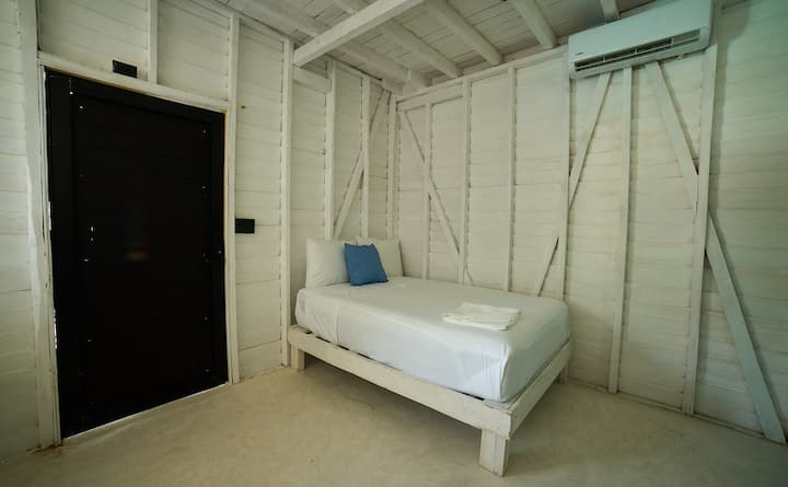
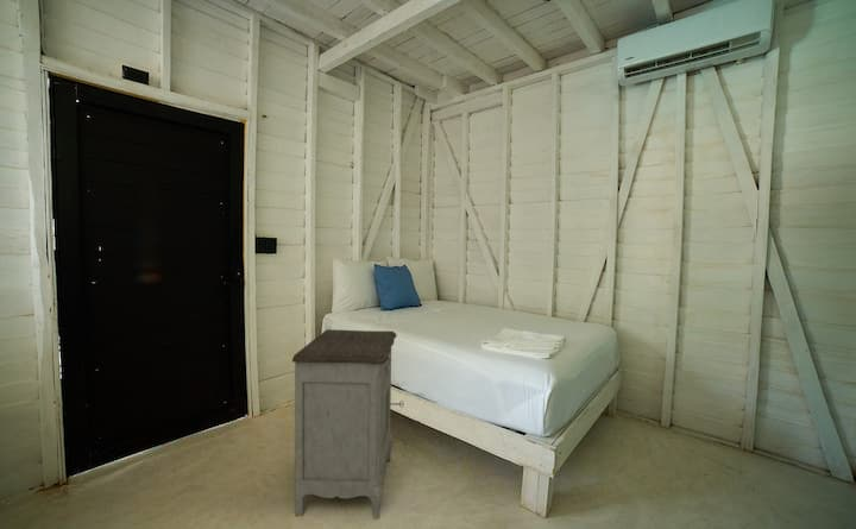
+ nightstand [291,328,404,521]
